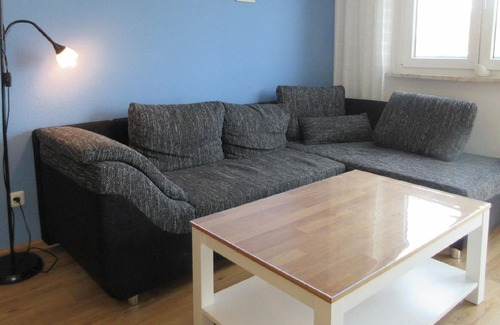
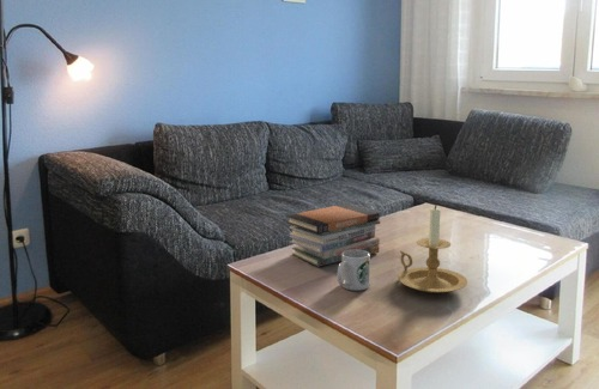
+ candle holder [397,205,468,294]
+ book stack [285,202,381,268]
+ mug [335,250,371,292]
